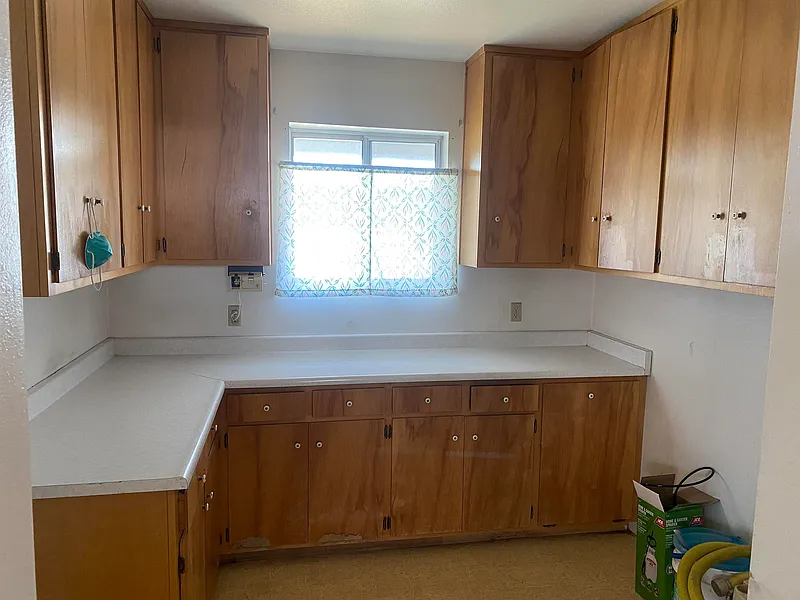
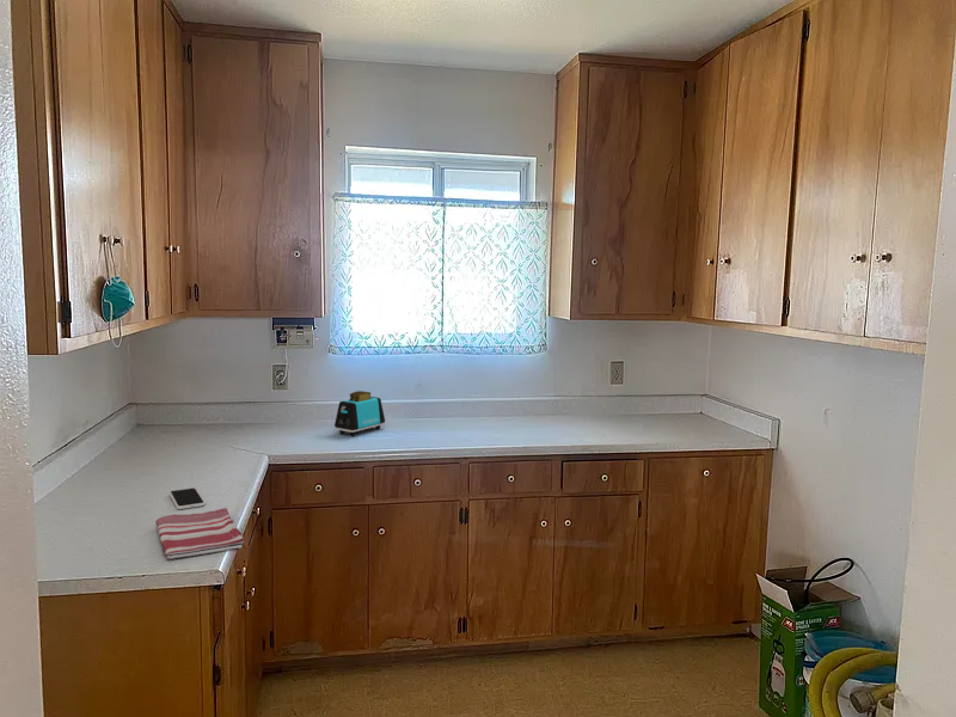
+ smartphone [168,486,207,510]
+ toaster [333,390,386,437]
+ dish towel [154,507,245,560]
